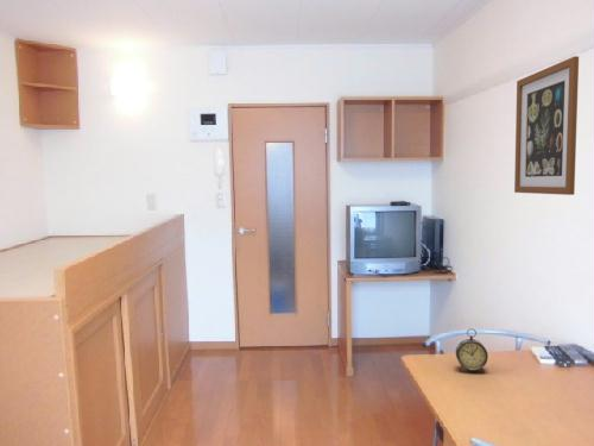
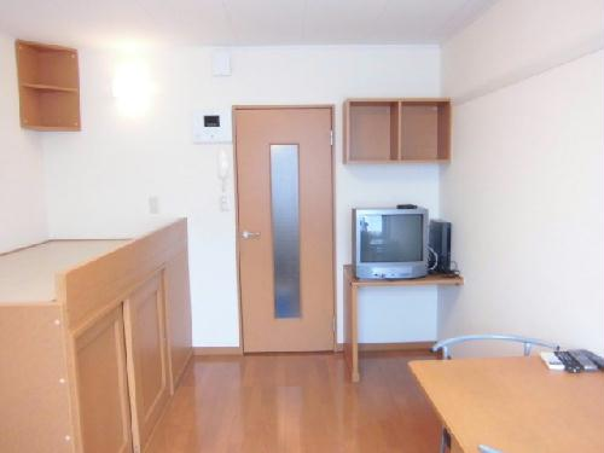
- wall art [513,55,580,196]
- alarm clock [455,327,489,373]
